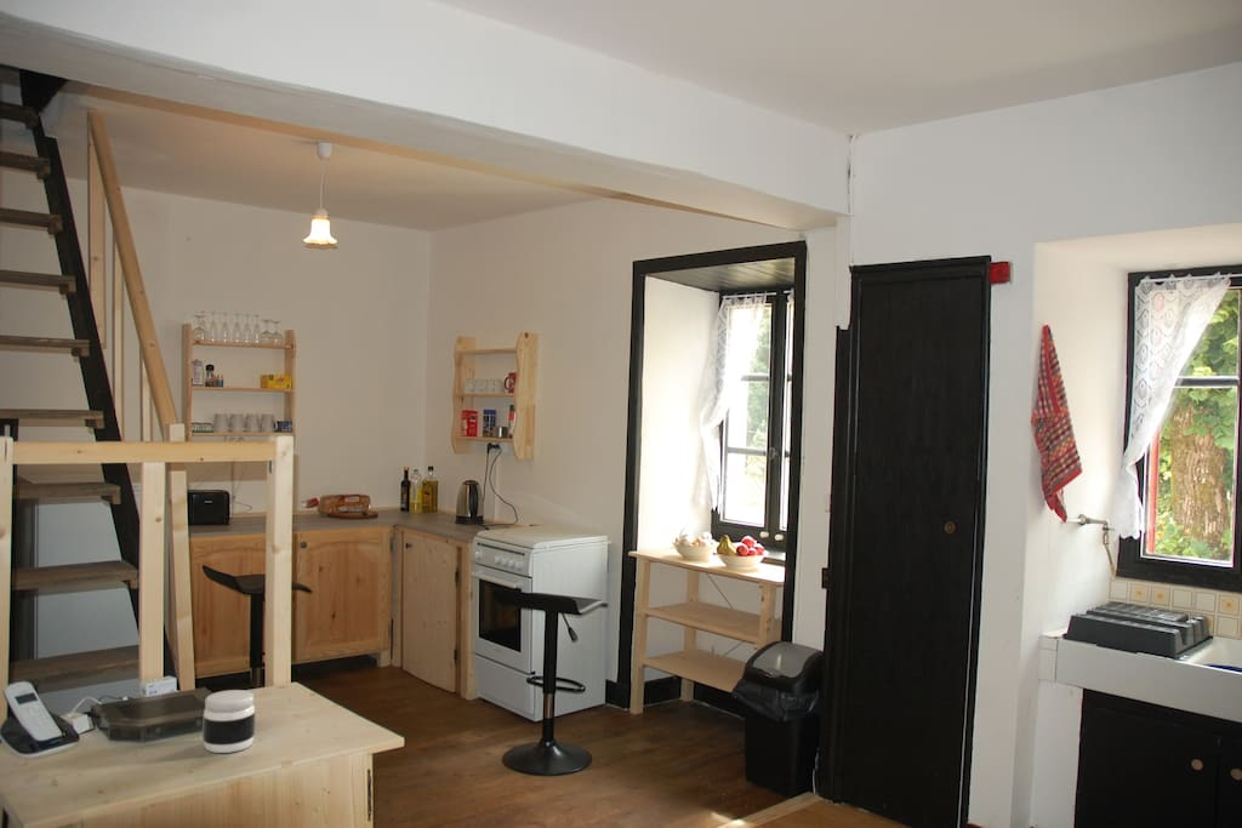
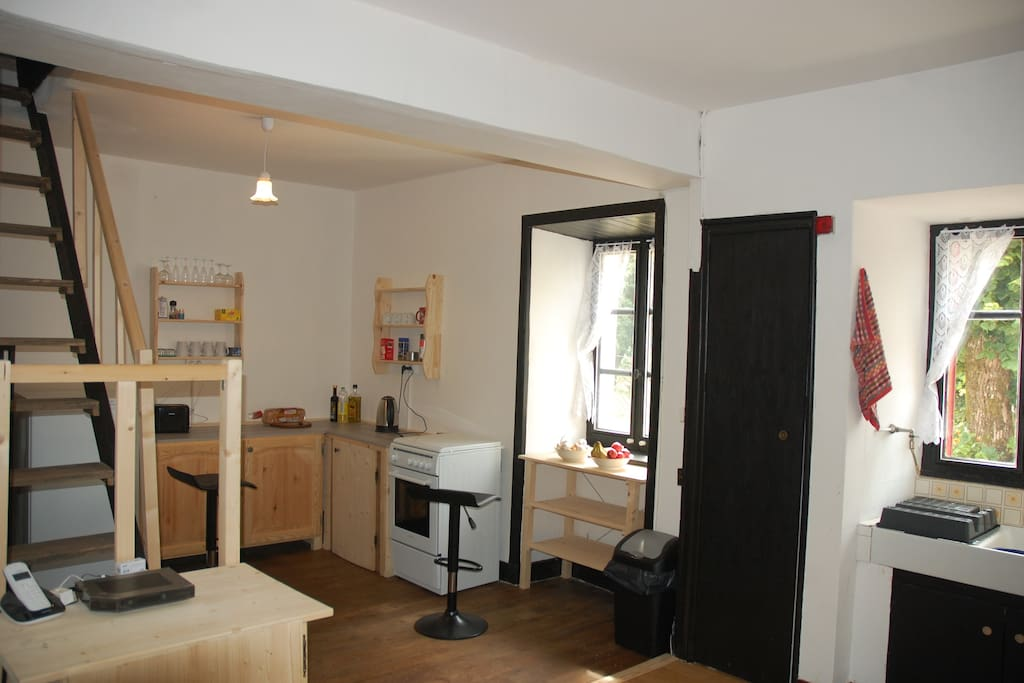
- jar [201,689,256,754]
